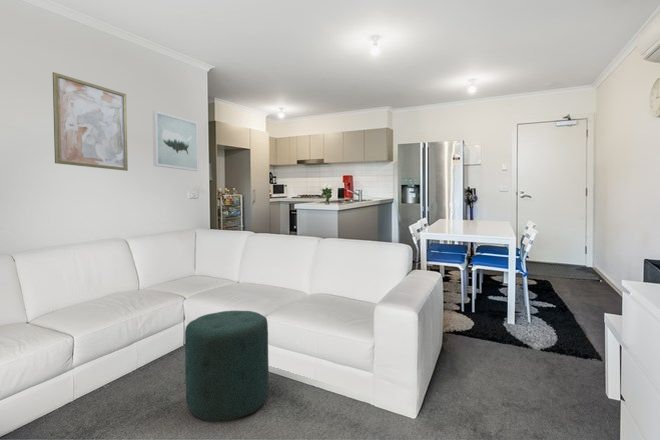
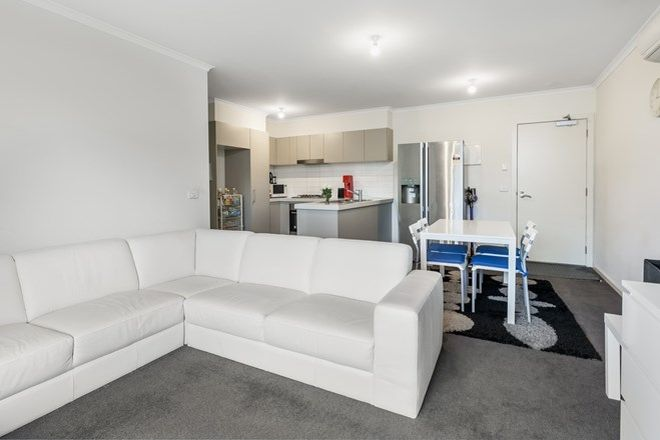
- wall art [52,71,129,172]
- ottoman [184,310,270,422]
- wall art [151,110,199,172]
